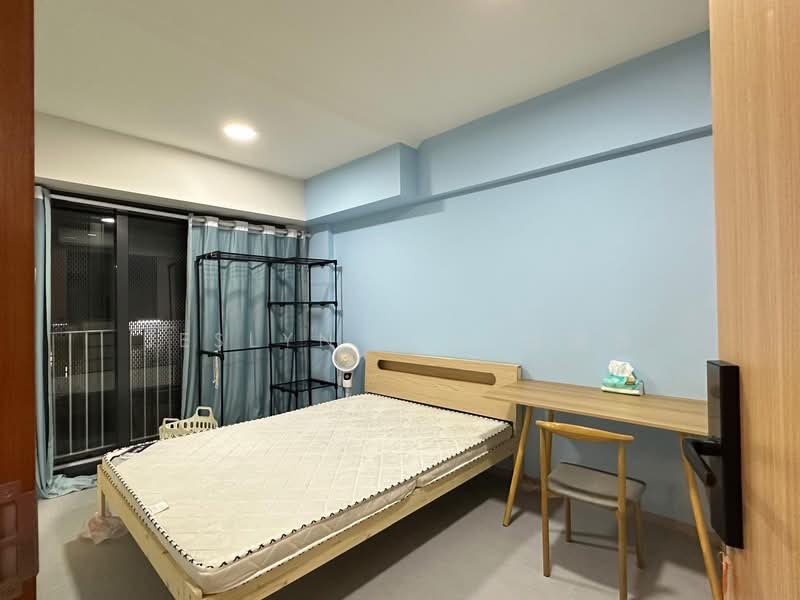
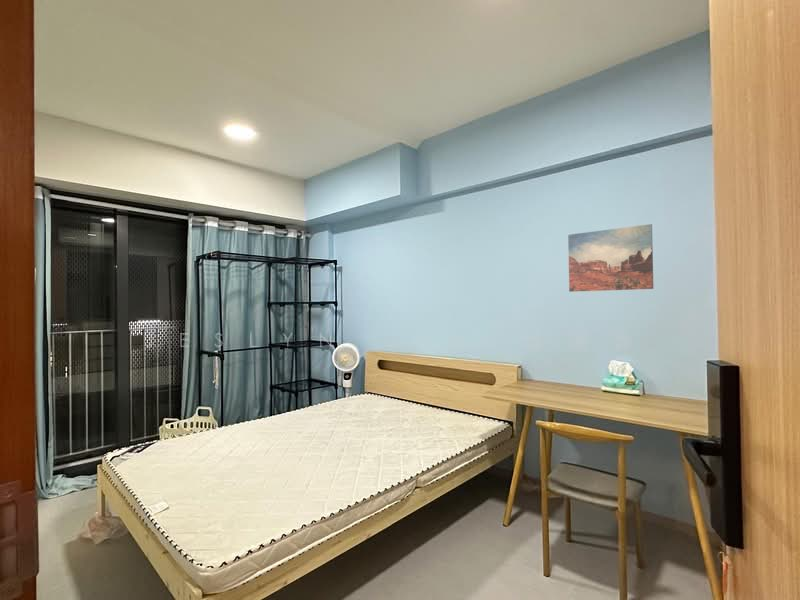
+ wall art [567,223,654,293]
